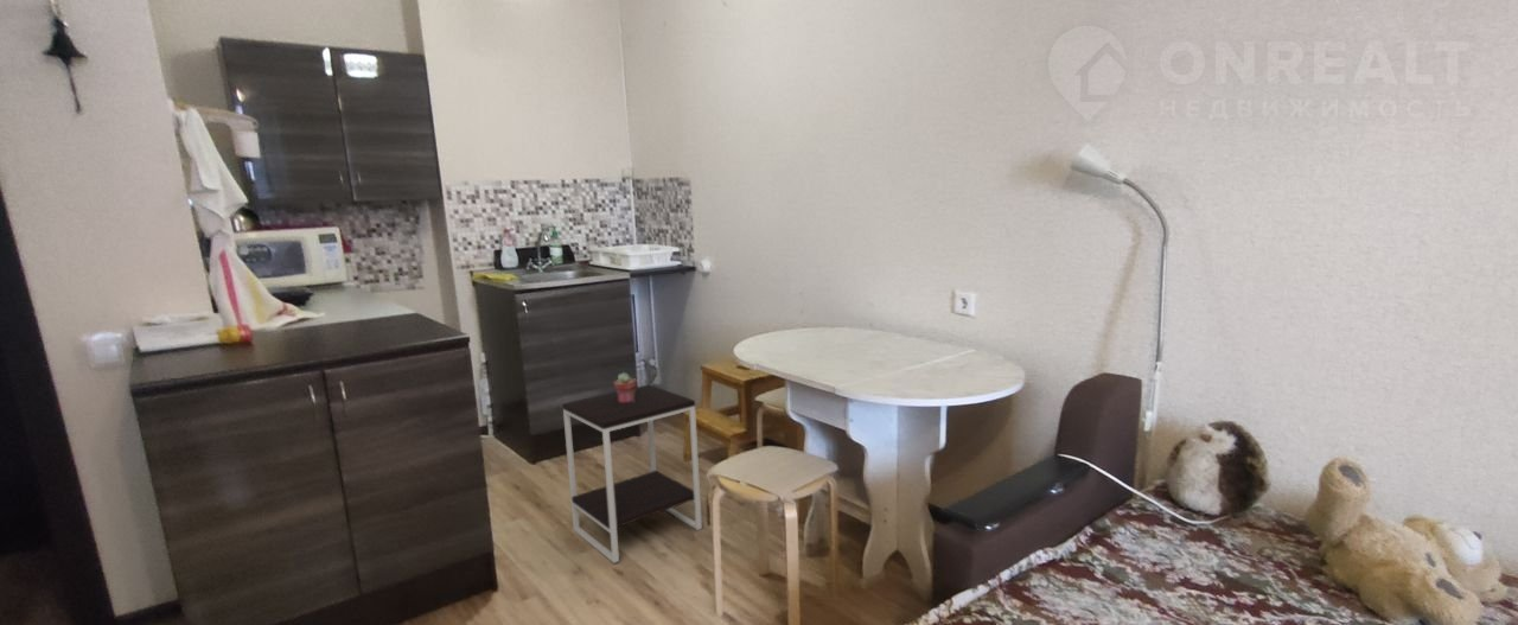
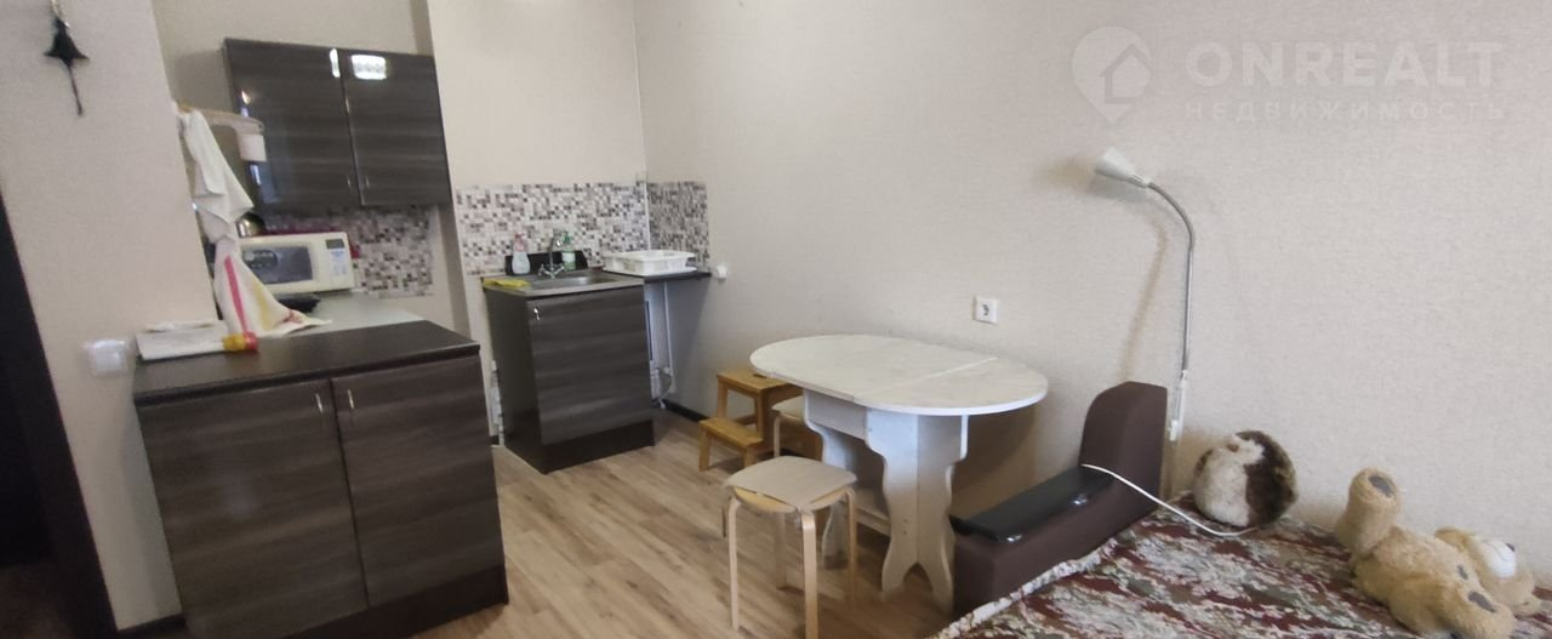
- potted succulent [613,371,638,403]
- side table [562,383,703,565]
